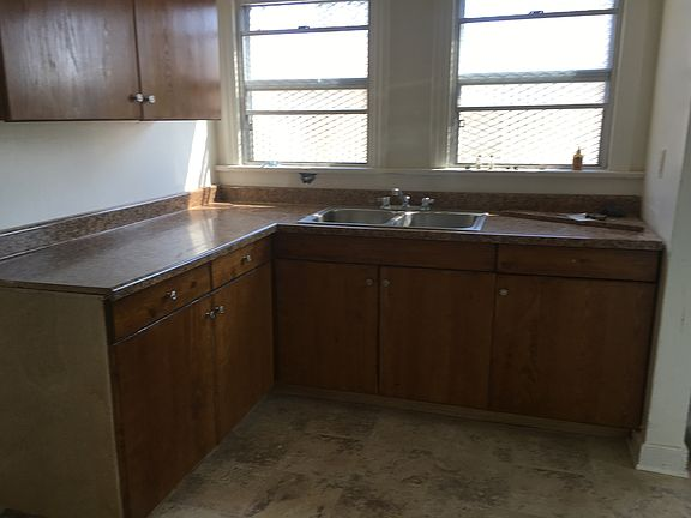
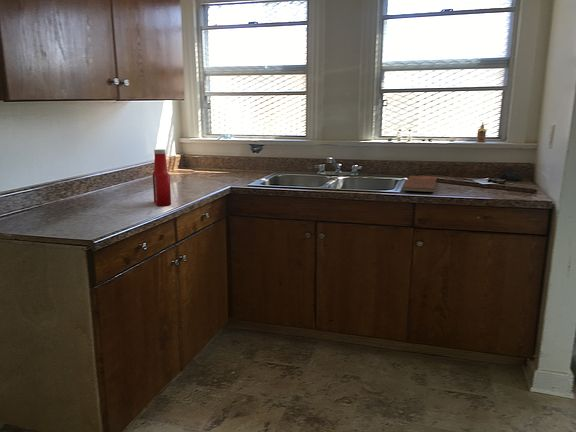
+ soap bottle [152,148,172,207]
+ chopping board [401,175,438,193]
